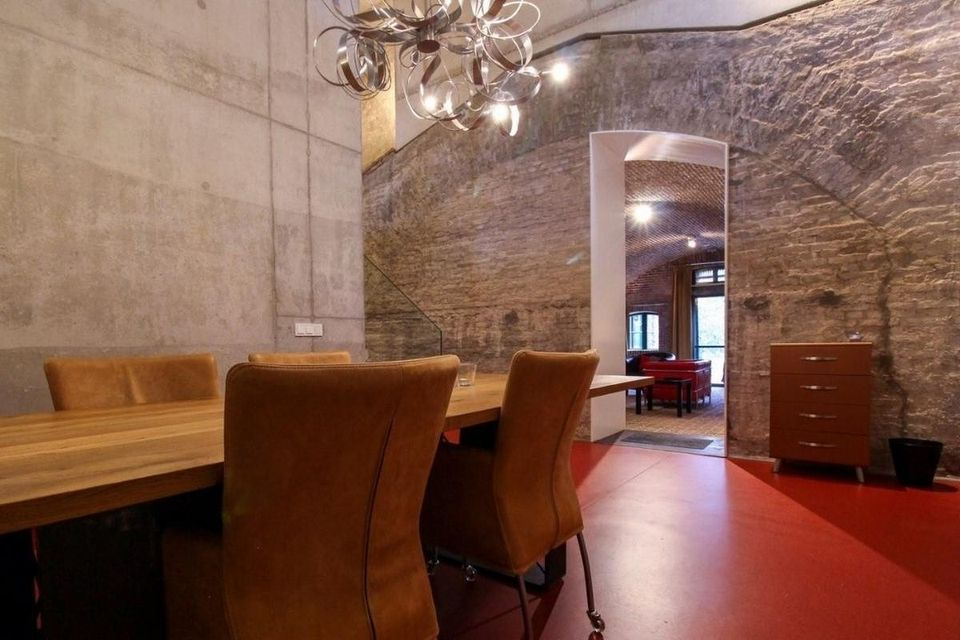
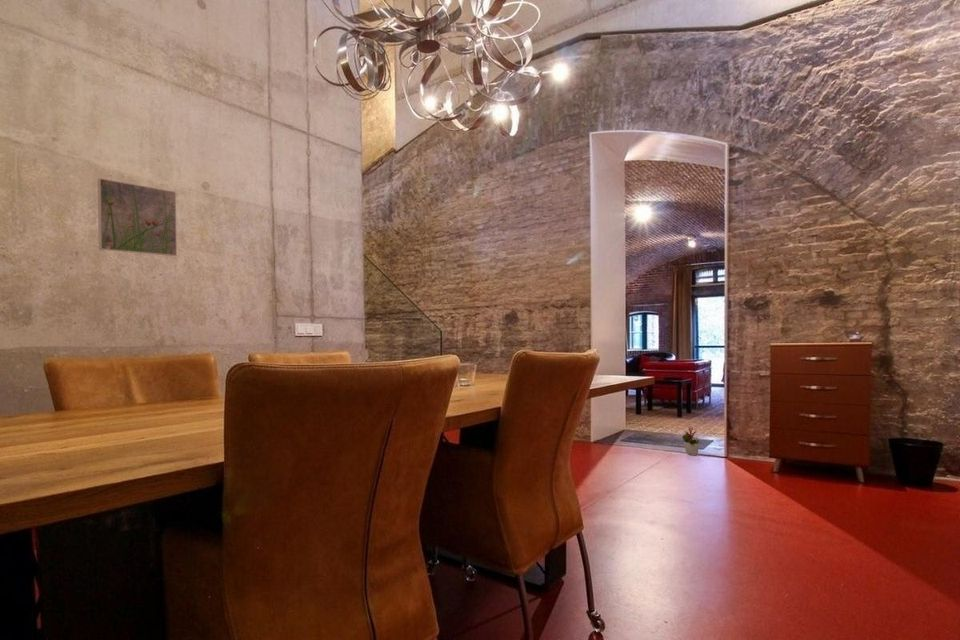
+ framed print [97,177,178,257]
+ decorative plant [681,425,700,457]
